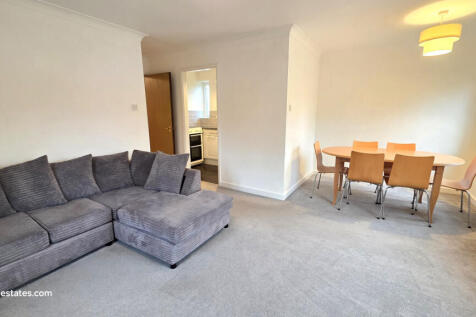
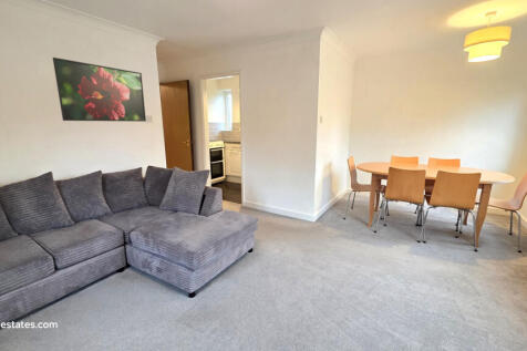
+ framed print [52,56,147,123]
